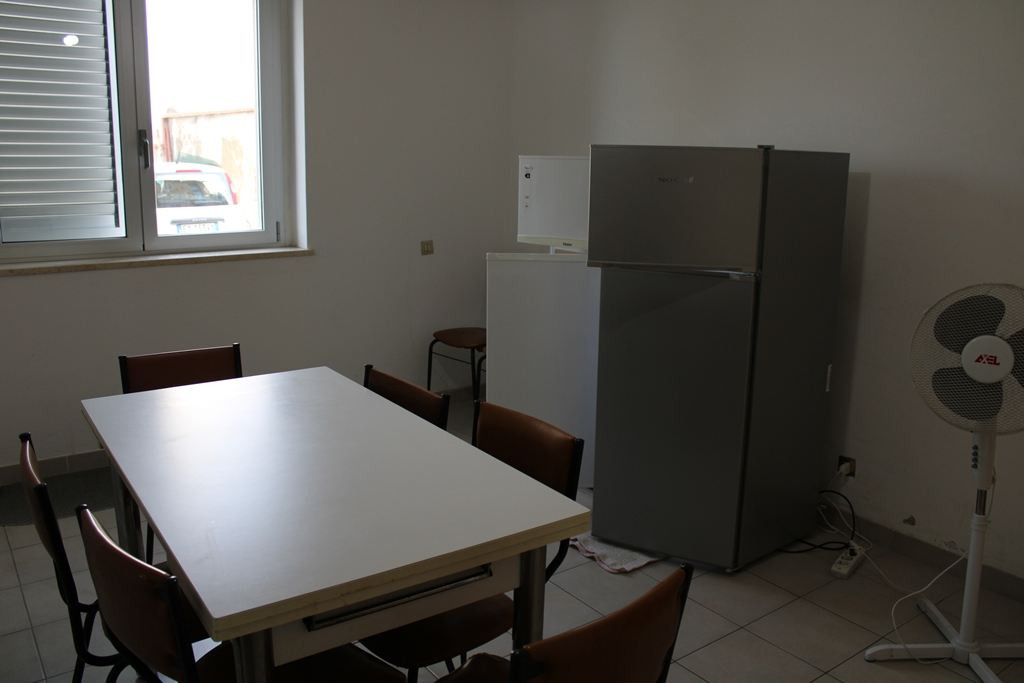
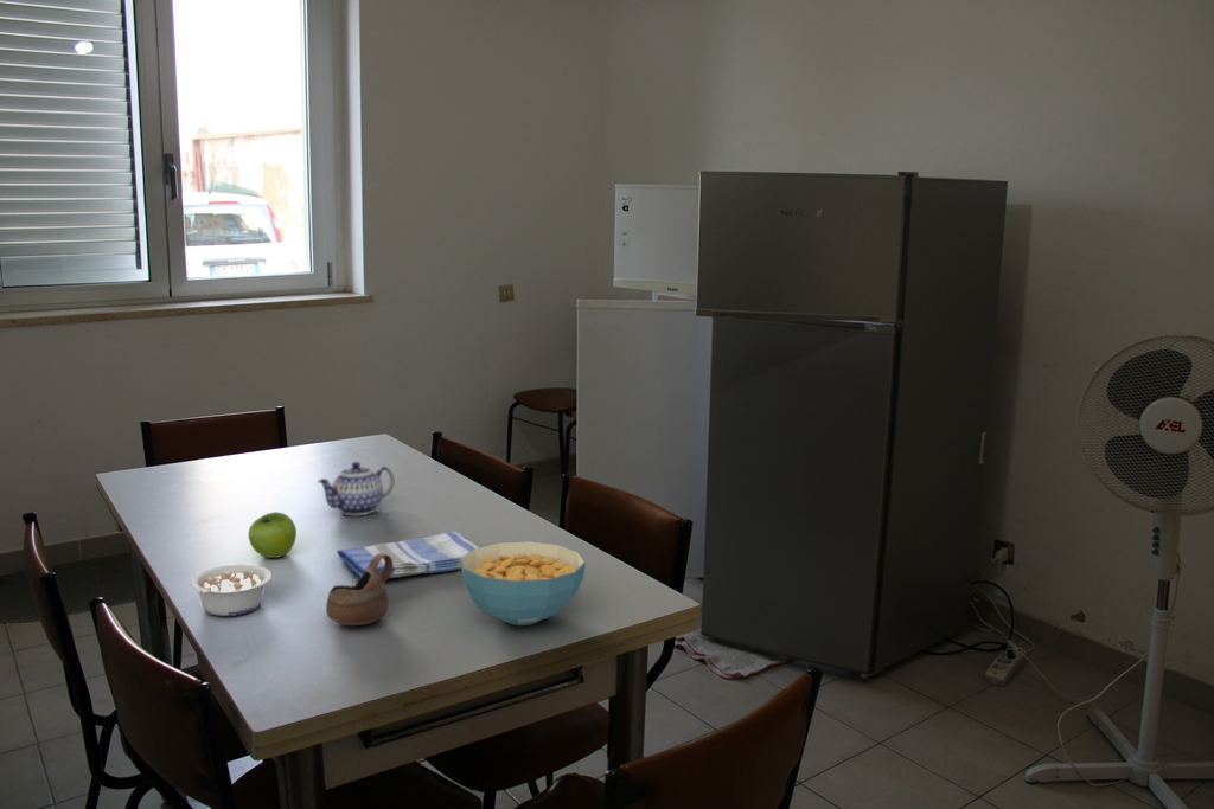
+ dish towel [336,531,479,579]
+ fruit [247,511,298,559]
+ legume [189,563,273,617]
+ cup [325,553,392,627]
+ teapot [317,461,395,516]
+ cereal bowl [460,540,587,627]
